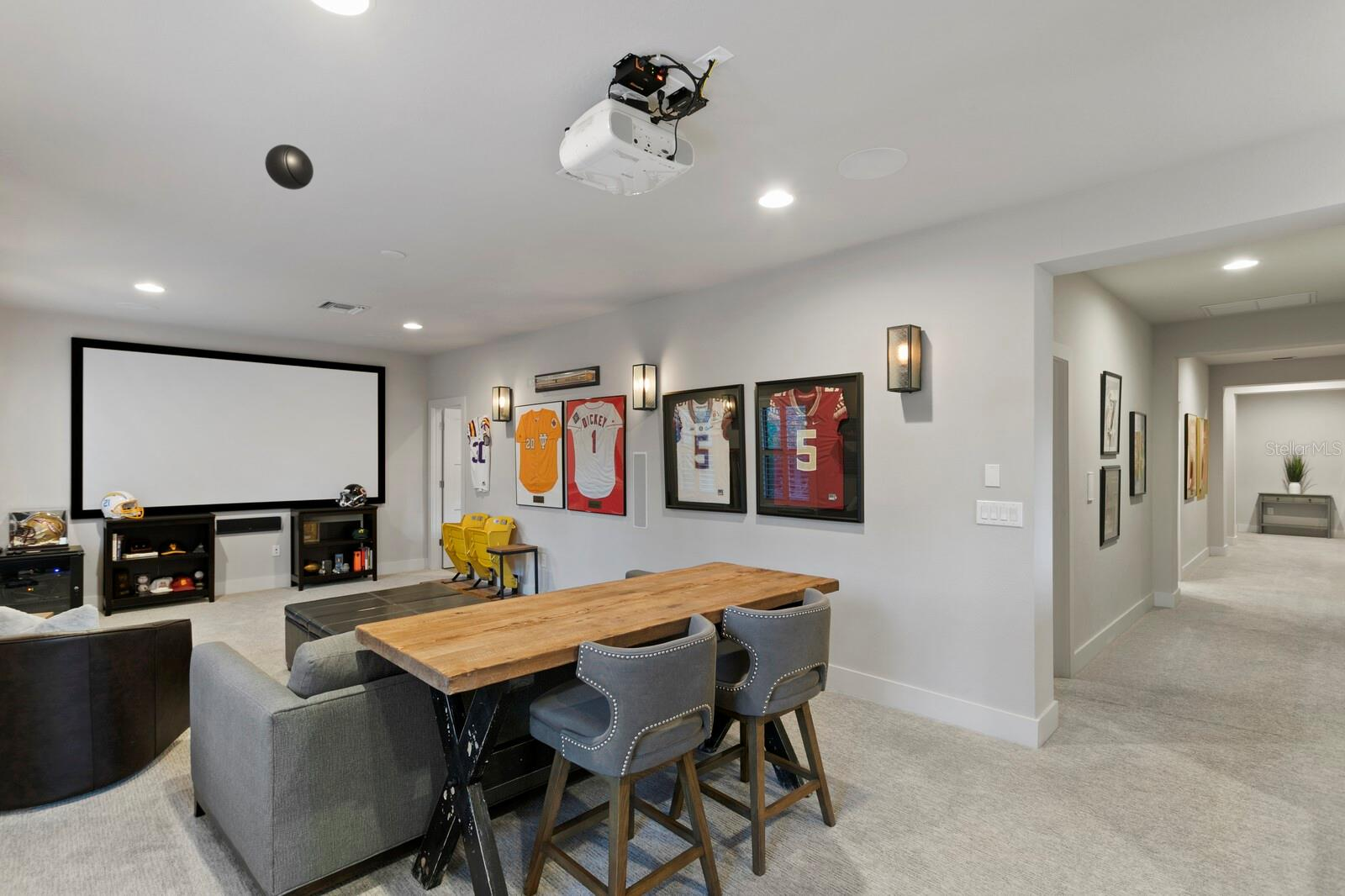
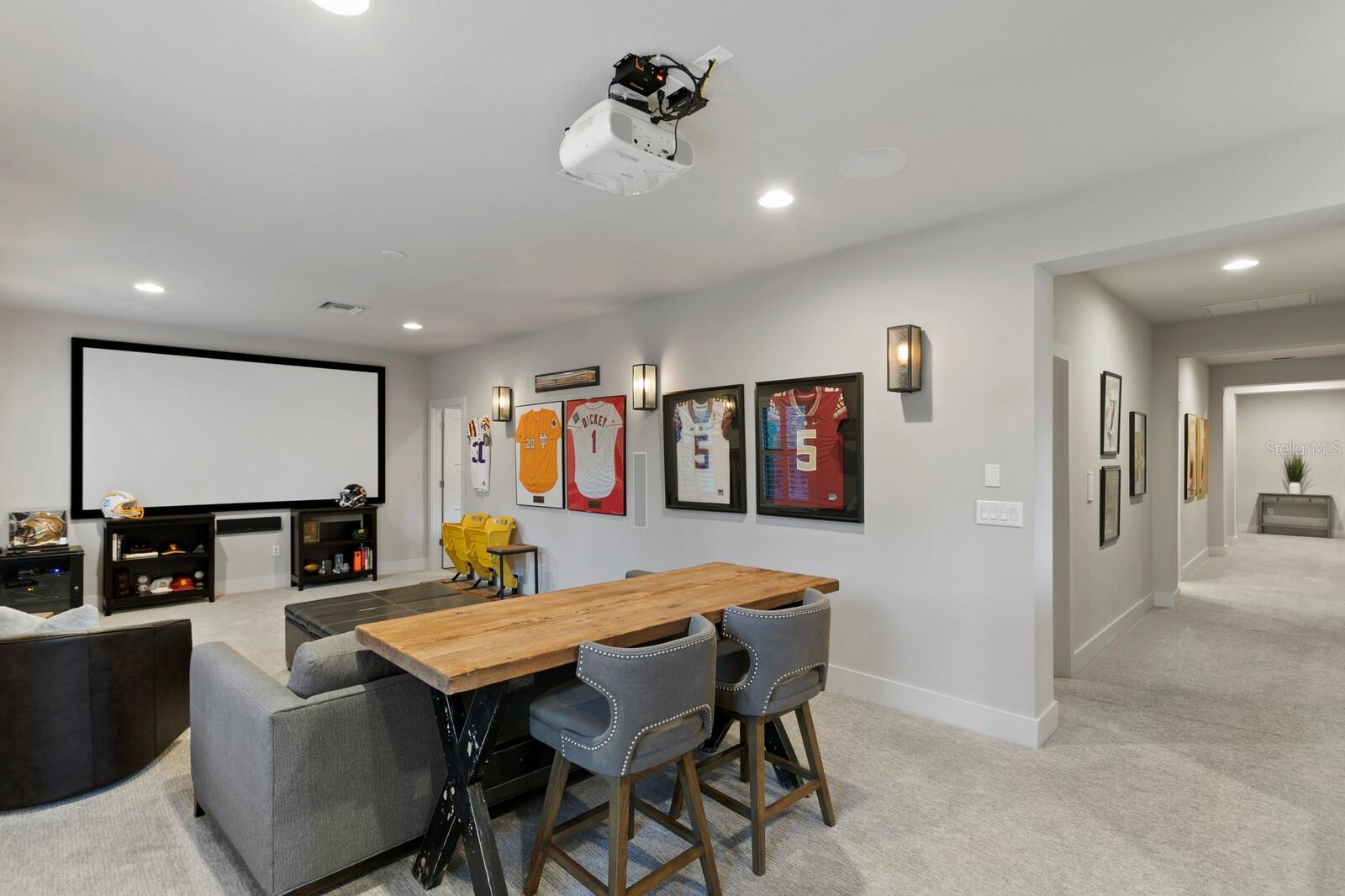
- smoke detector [264,144,314,191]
